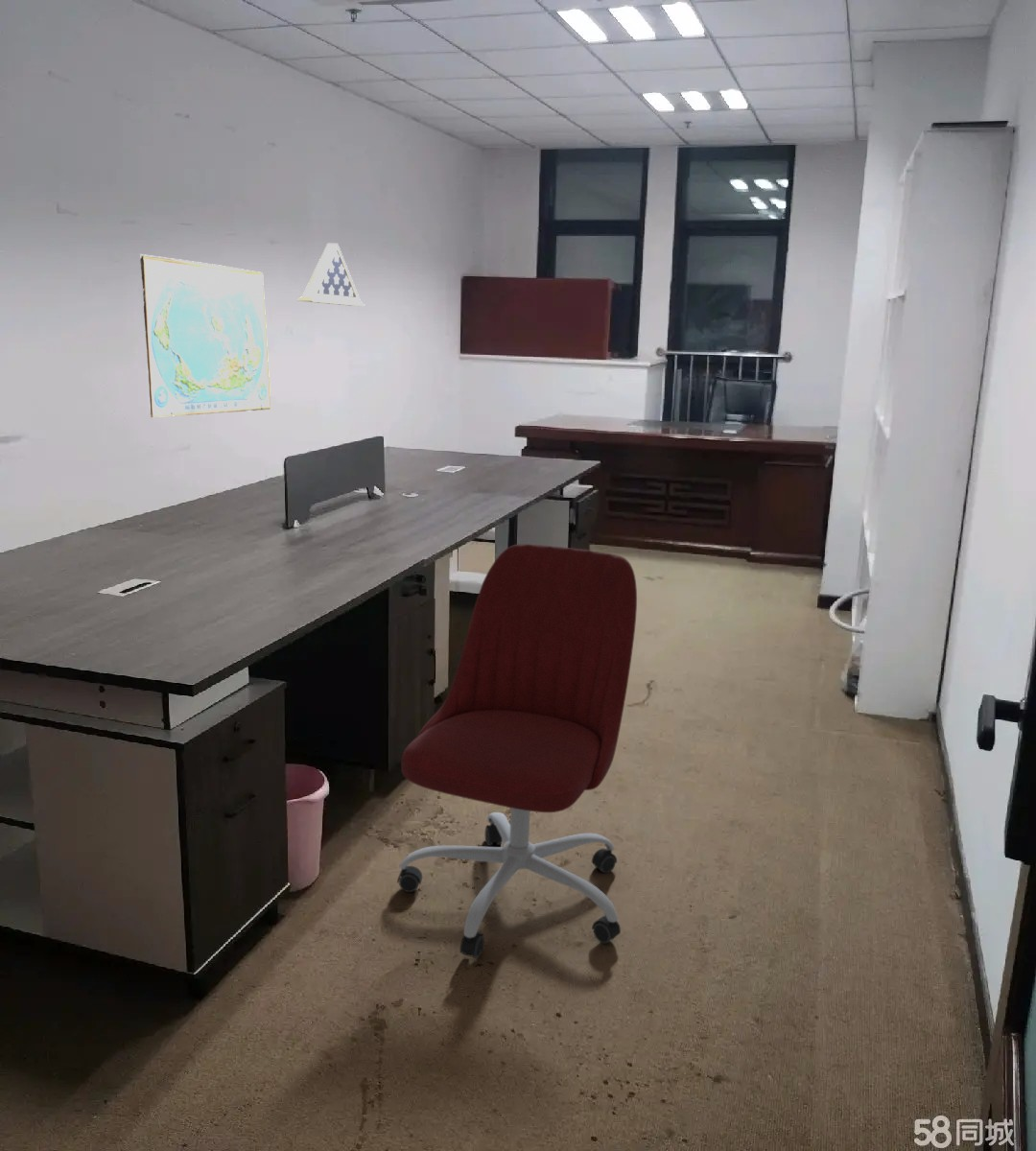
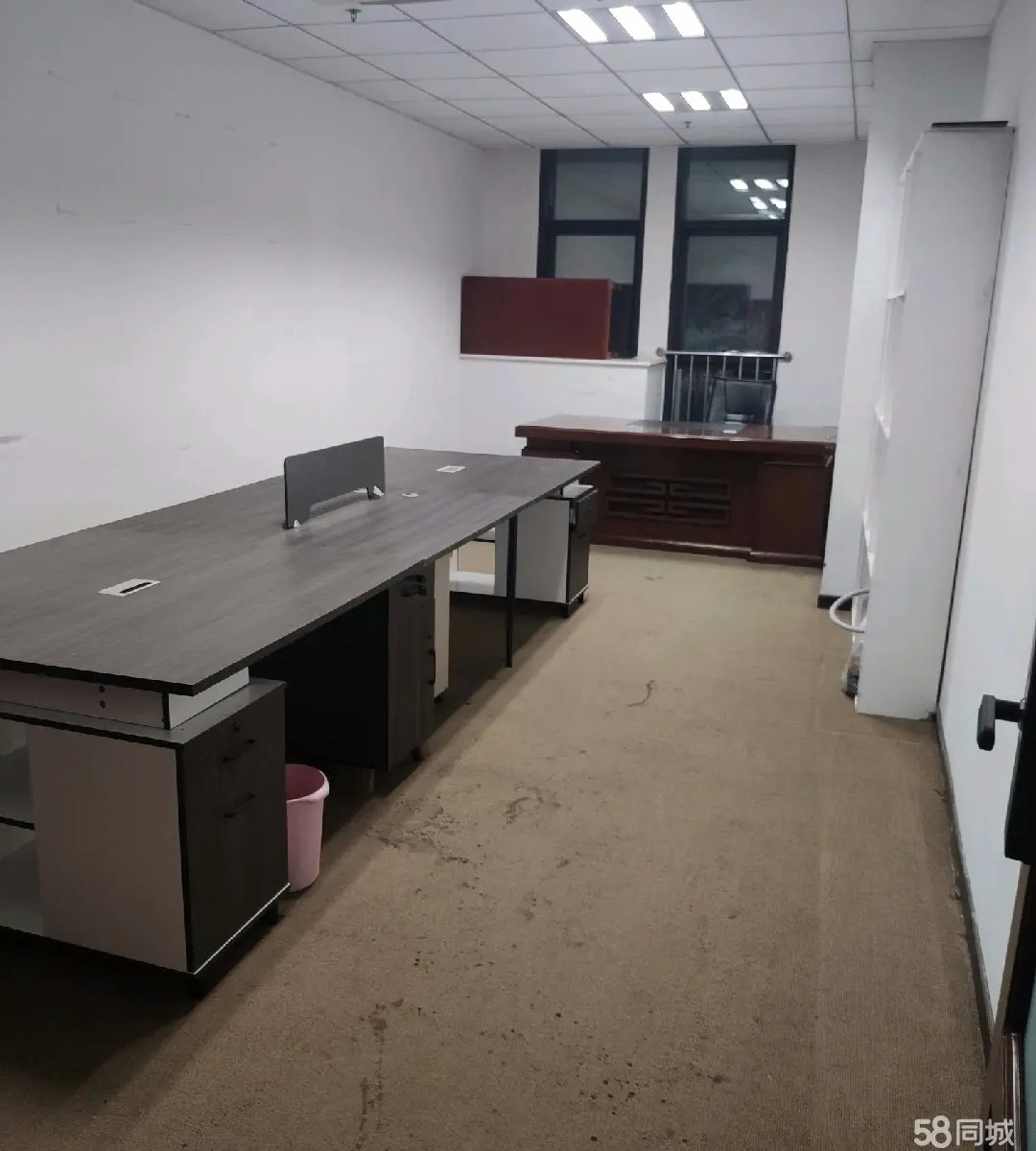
- display case [297,243,365,307]
- office chair [396,543,638,959]
- world map [139,253,271,418]
